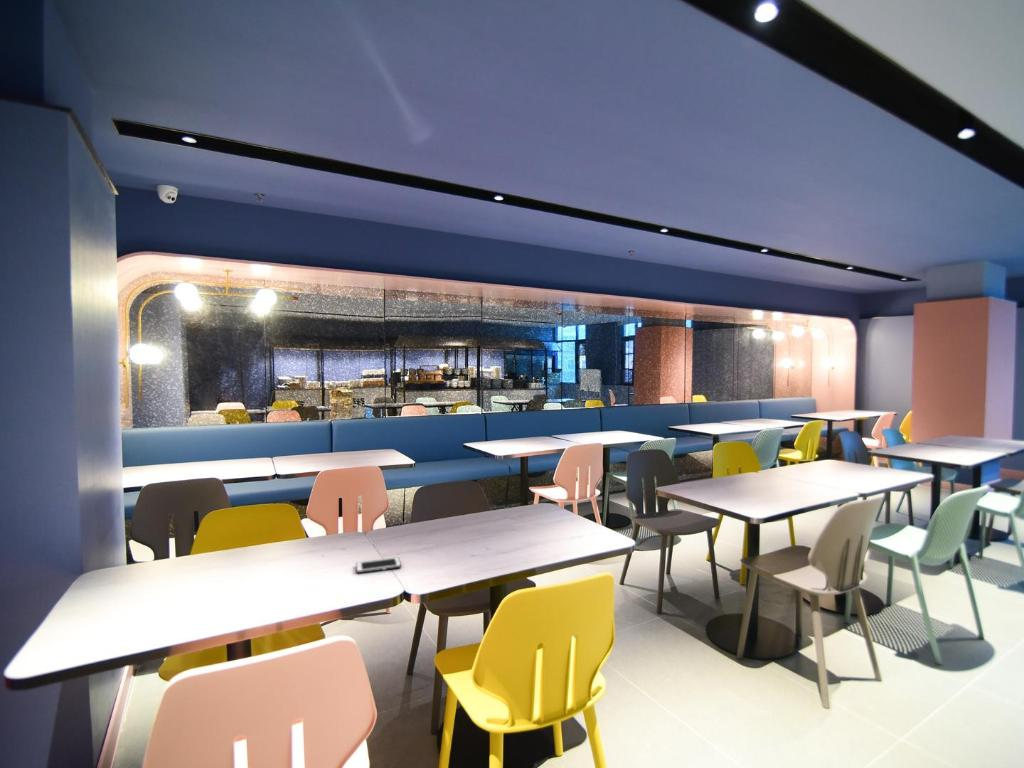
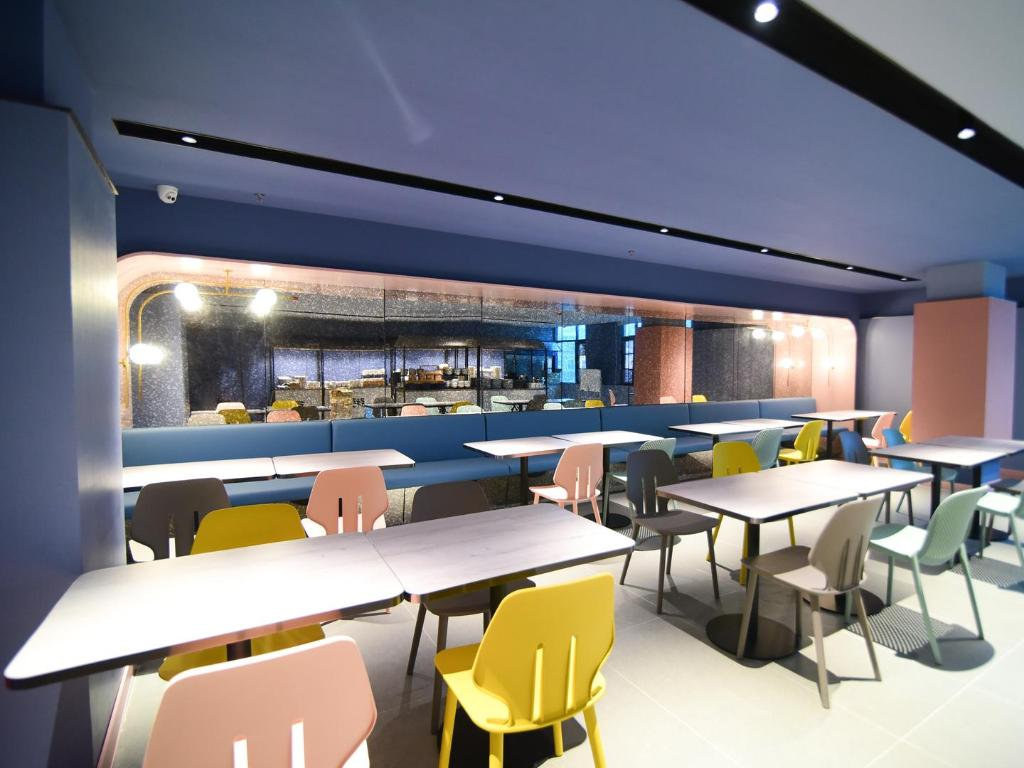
- cell phone [355,556,402,574]
